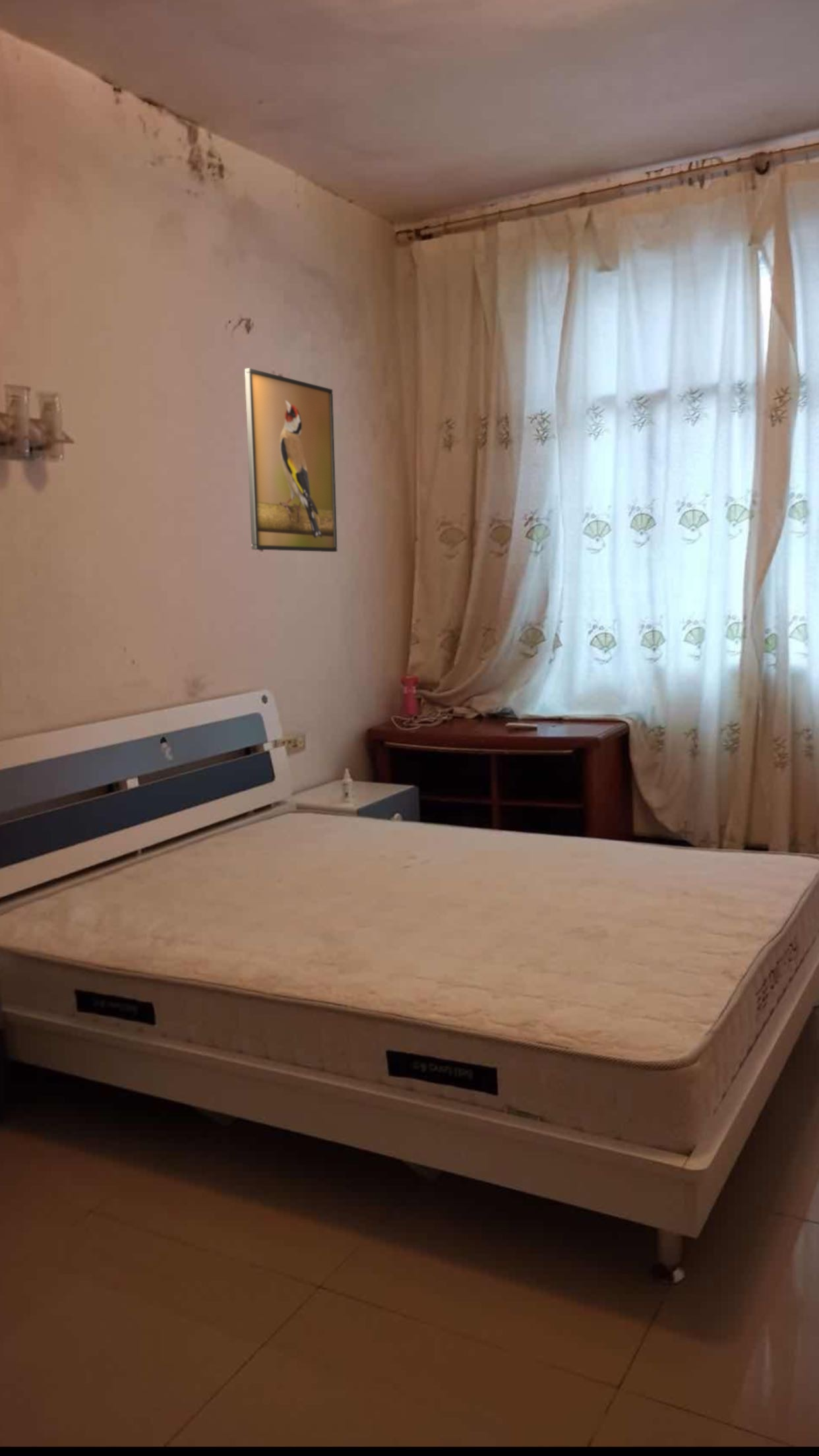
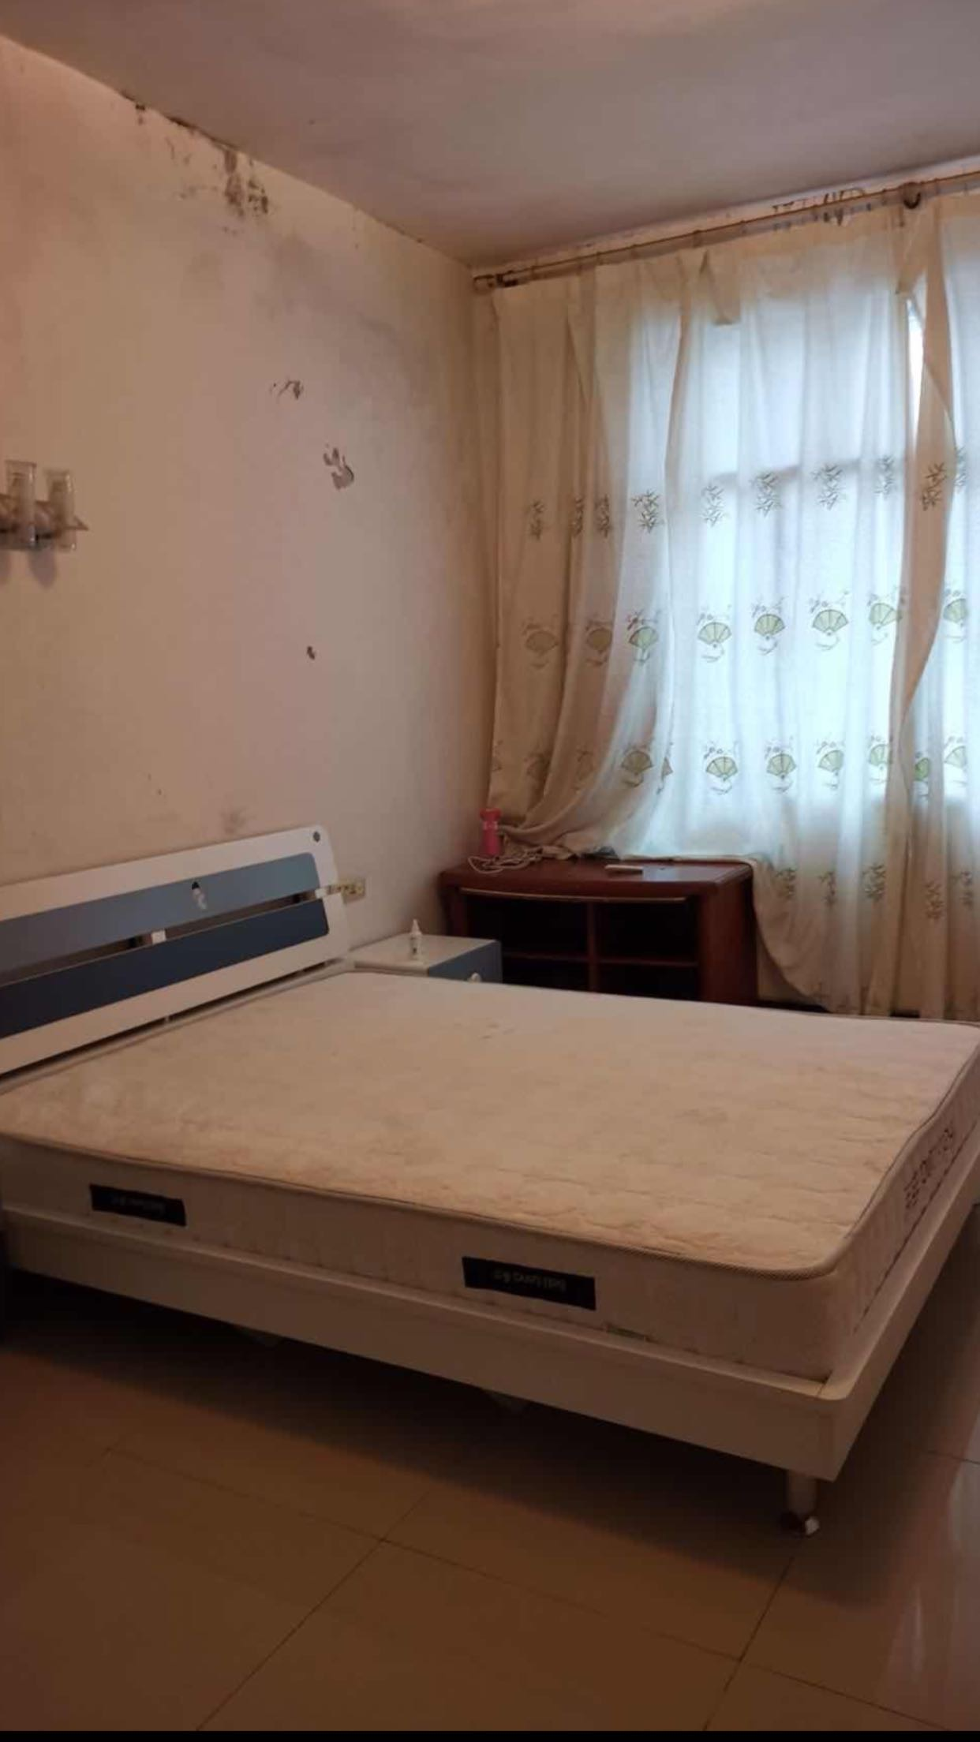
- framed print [244,367,338,553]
